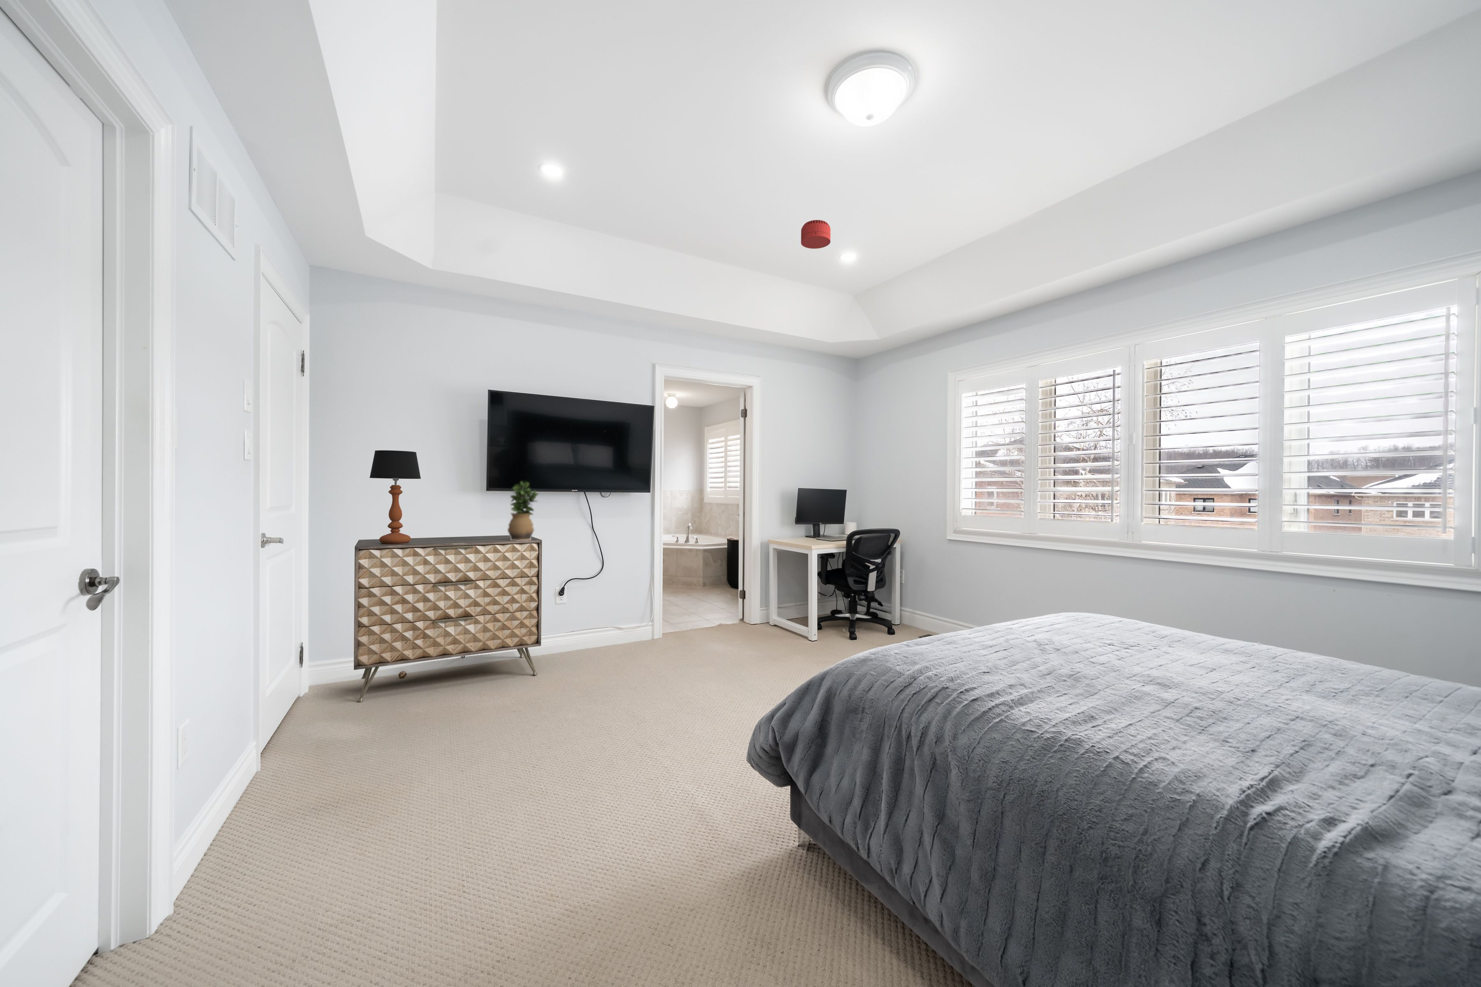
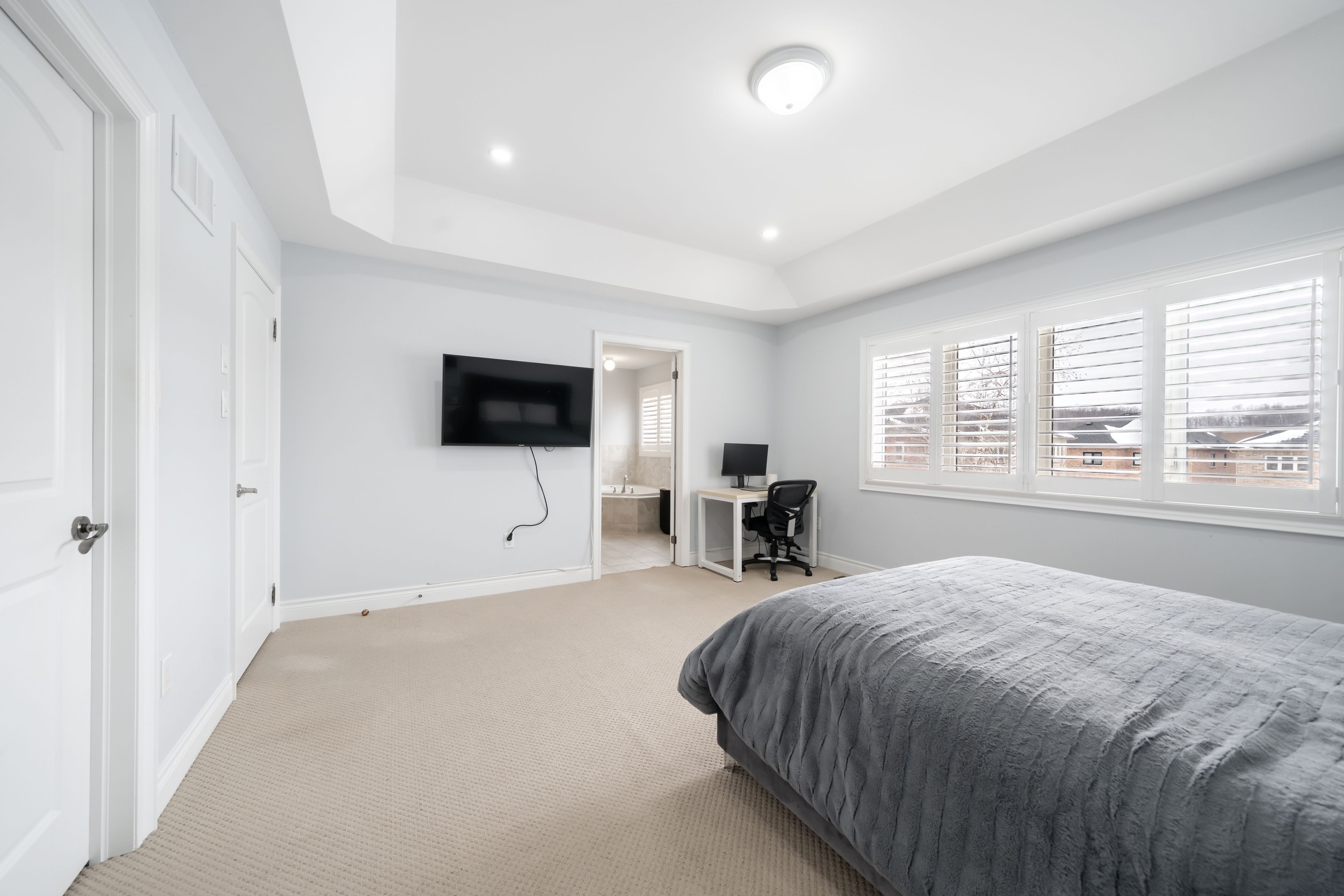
- dresser [354,535,542,703]
- table lamp [369,449,421,544]
- potted plant [507,480,539,541]
- smoke detector [801,219,831,249]
